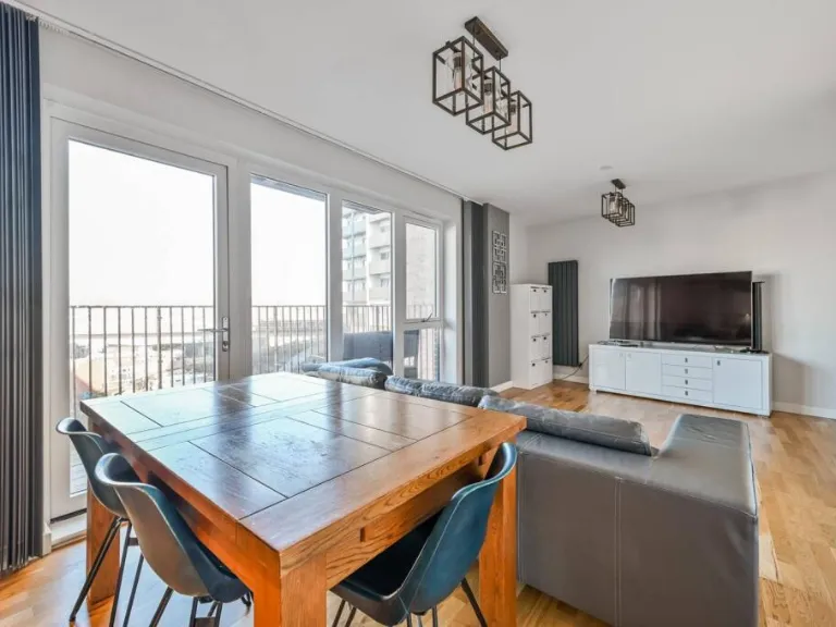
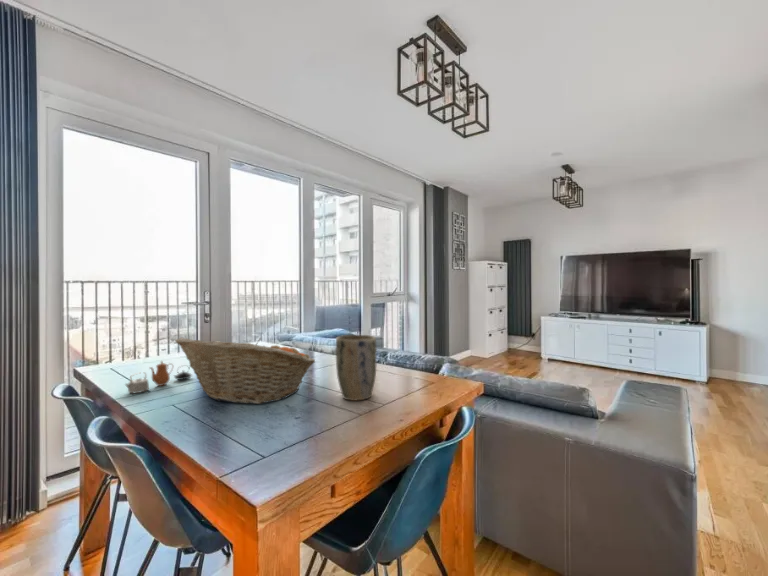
+ plant pot [335,334,378,402]
+ fruit basket [174,337,317,405]
+ teapot [124,360,193,394]
